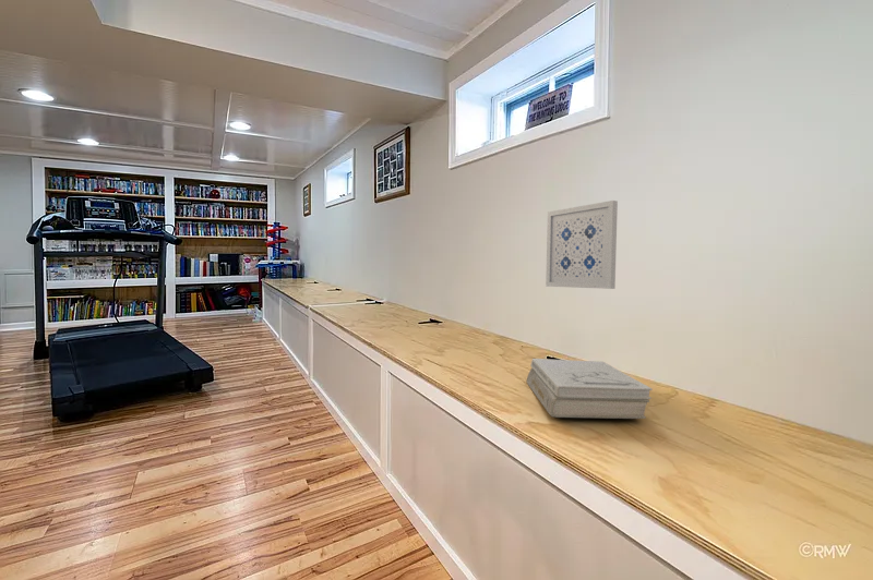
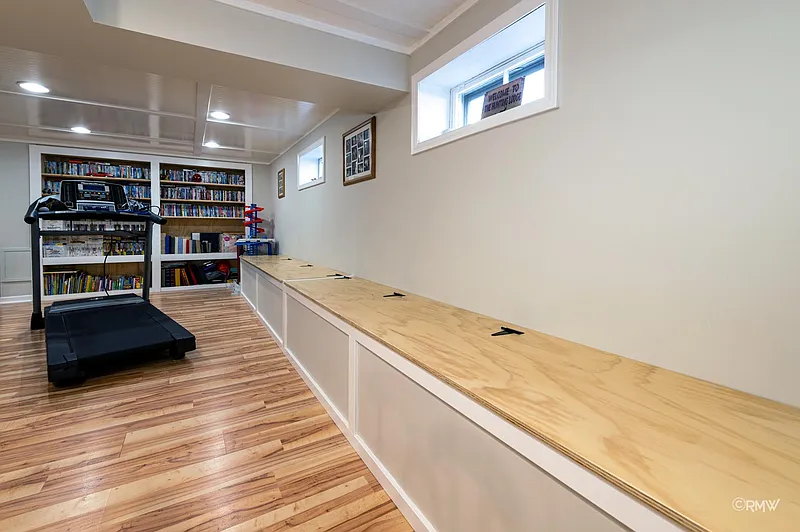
- wall art [545,200,619,290]
- books [525,358,654,420]
